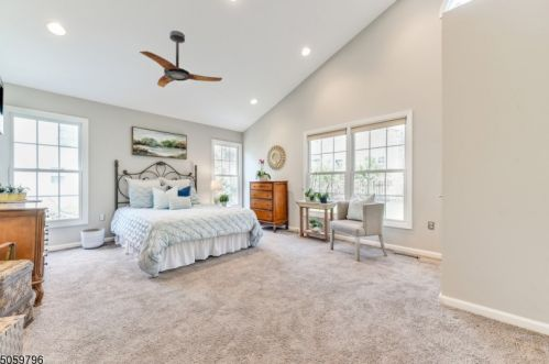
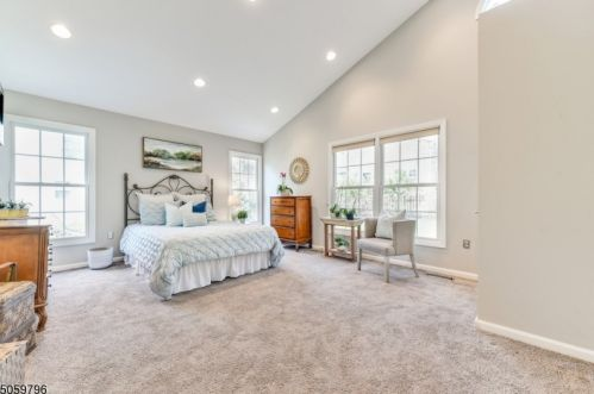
- ceiling fan [139,30,223,88]
